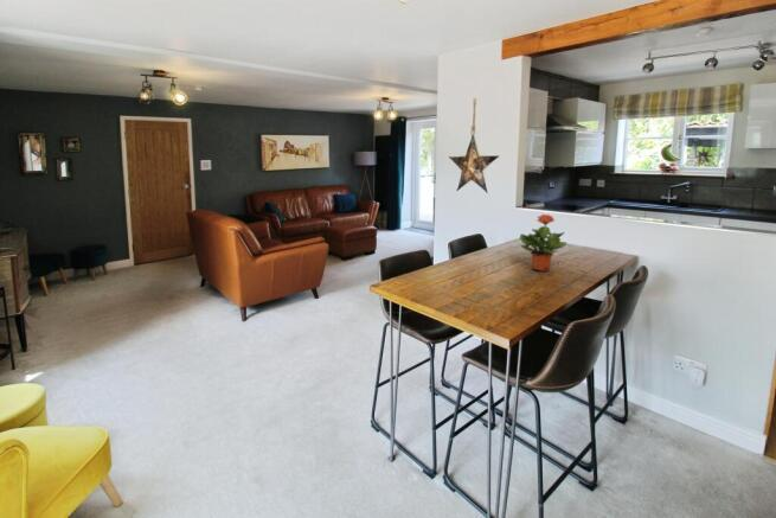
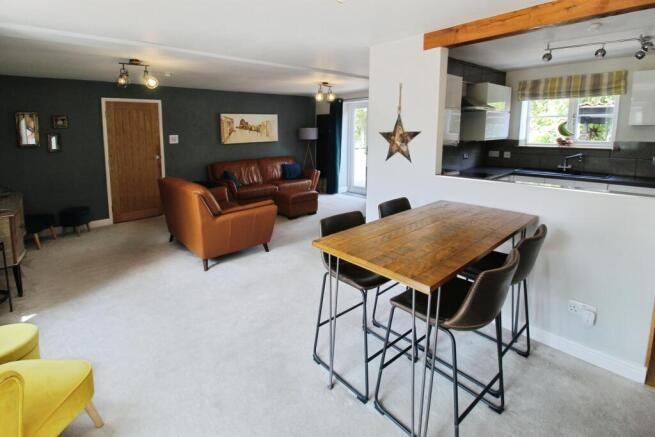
- potted plant [519,213,567,273]
